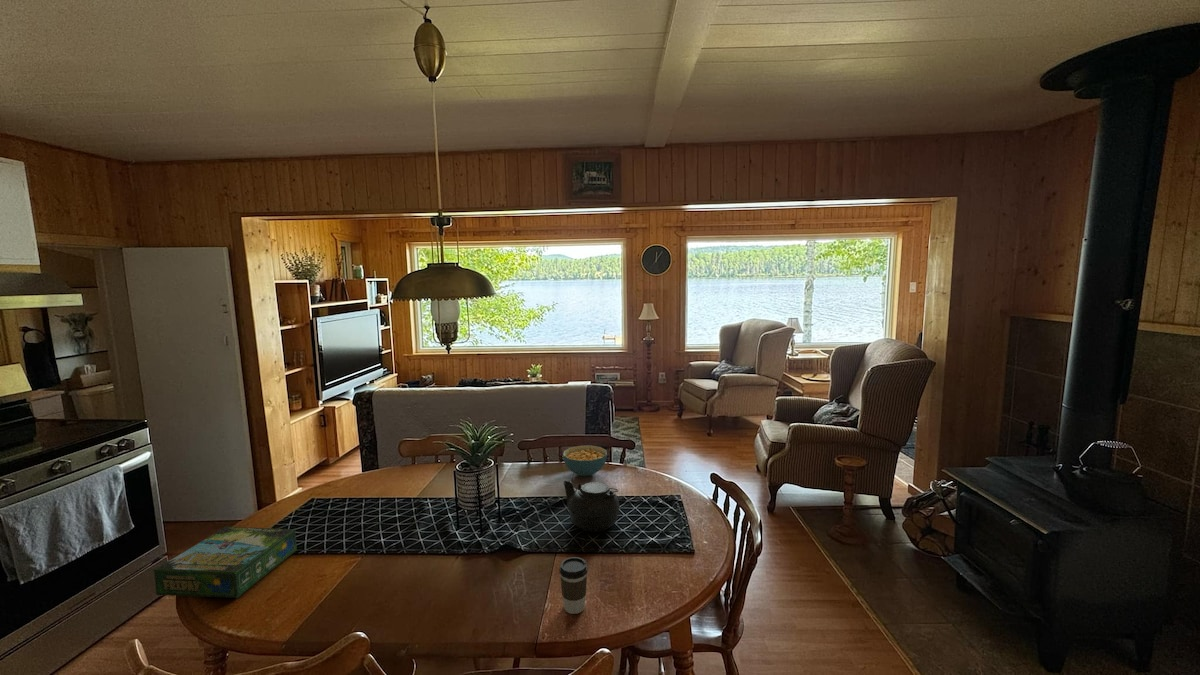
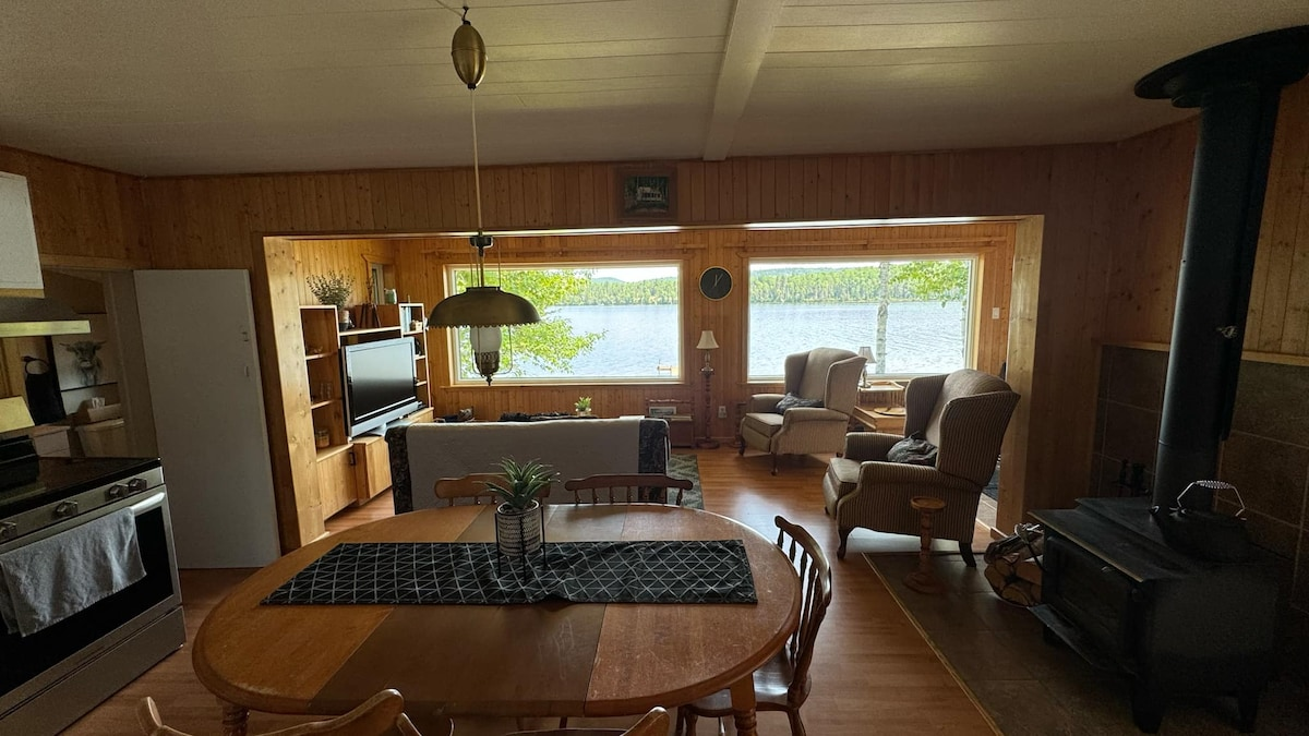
- teapot [562,479,621,533]
- board game [153,525,298,599]
- coffee cup [558,556,589,615]
- cereal bowl [562,444,608,477]
